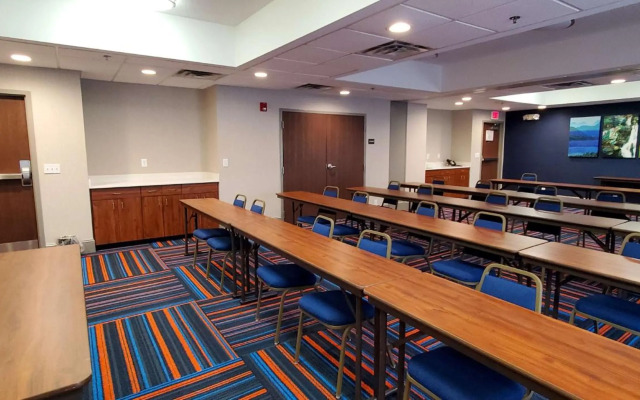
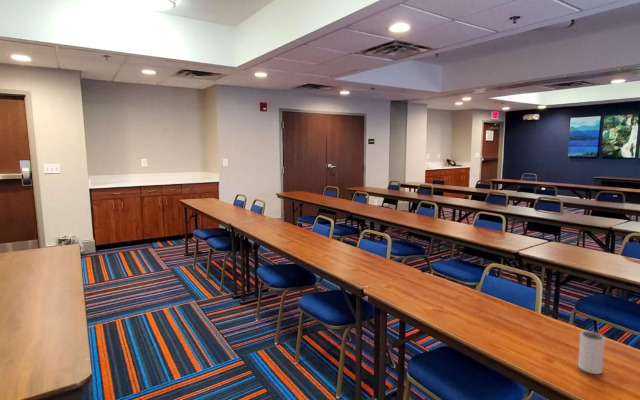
+ mug [577,330,606,375]
